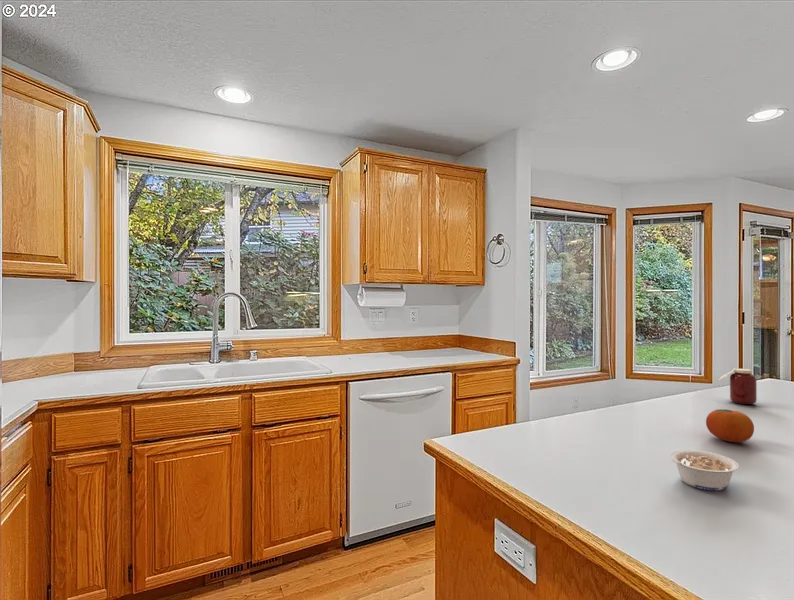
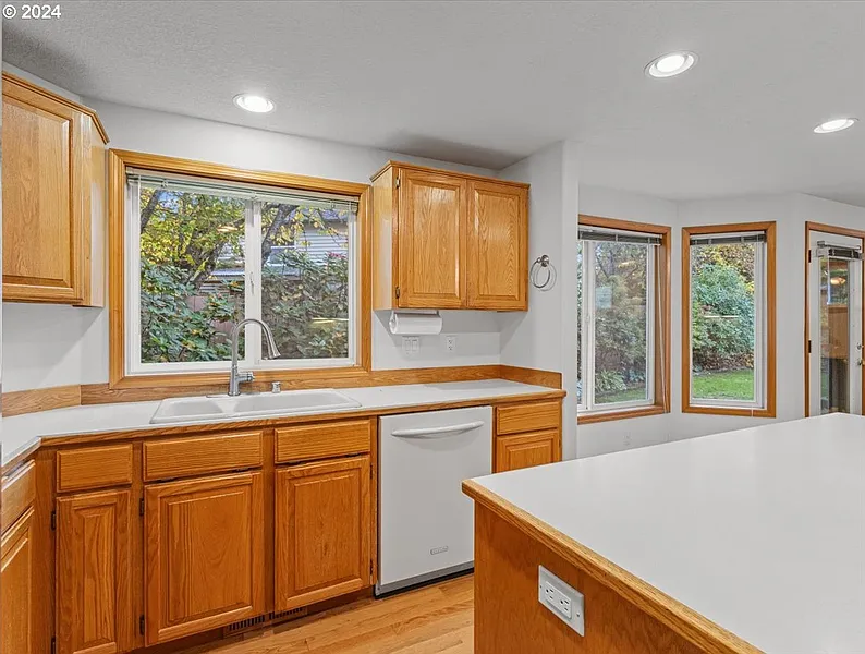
- jar [717,367,758,405]
- legume [669,449,740,491]
- fruit [705,408,755,443]
